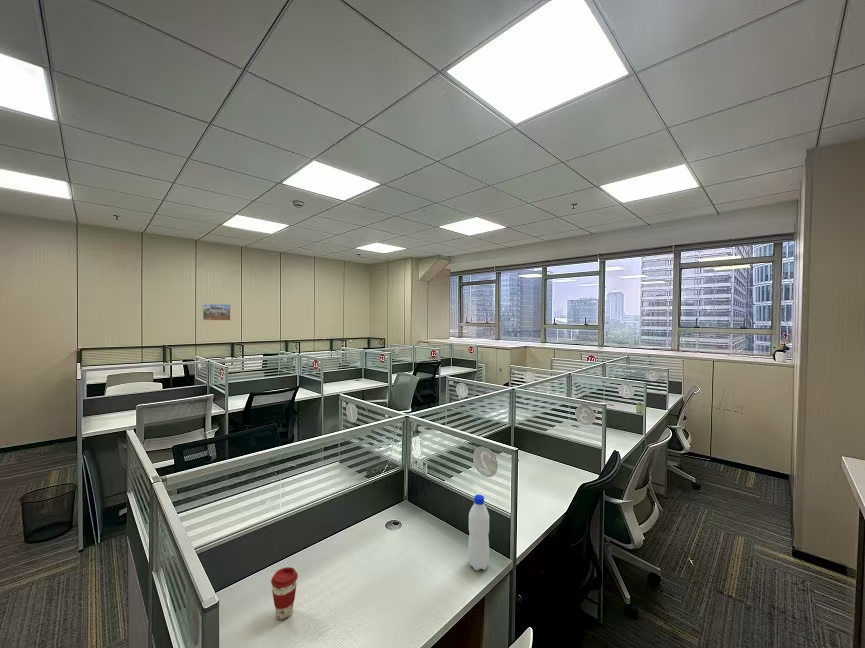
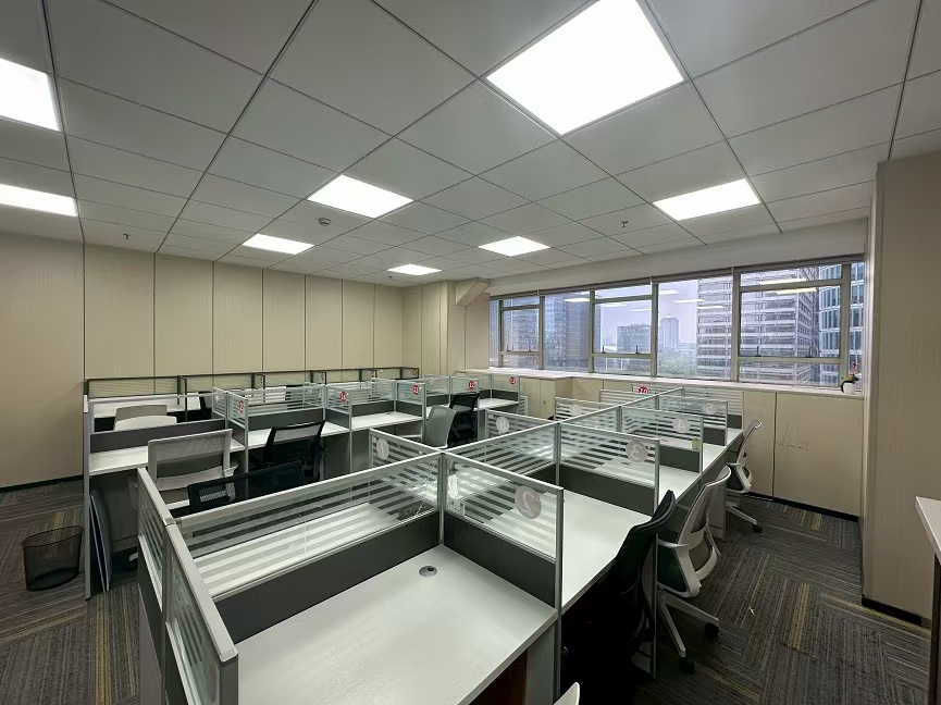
- coffee cup [270,566,299,620]
- water bottle [467,494,490,572]
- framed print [202,303,231,321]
